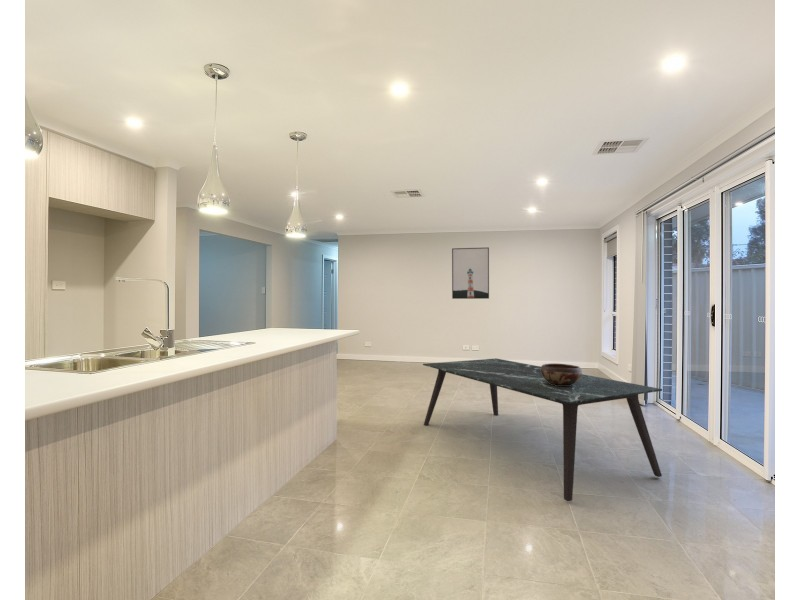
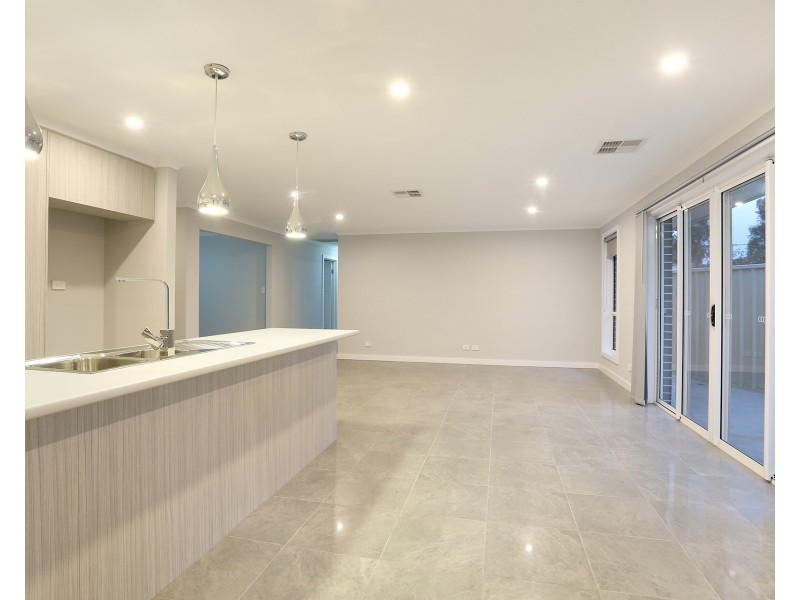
- dining table [422,357,663,502]
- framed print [451,246,490,300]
- decorative bowl [540,363,583,386]
